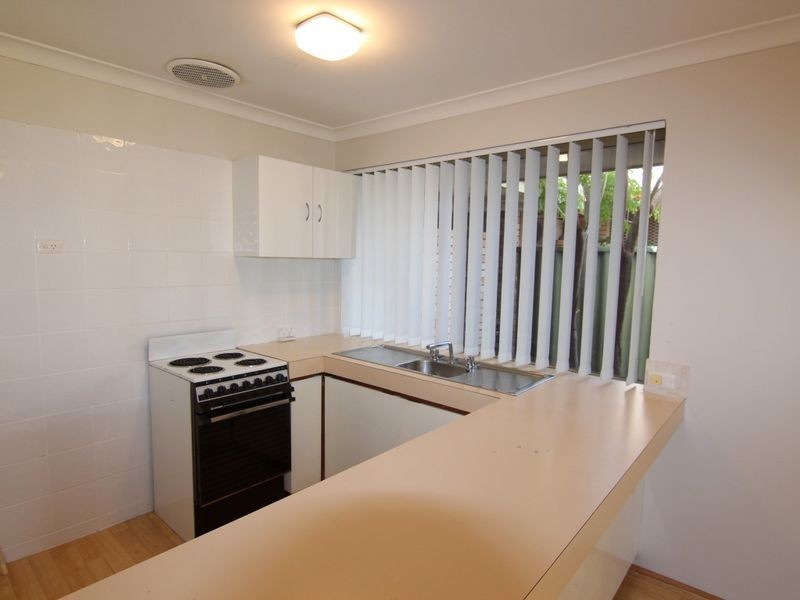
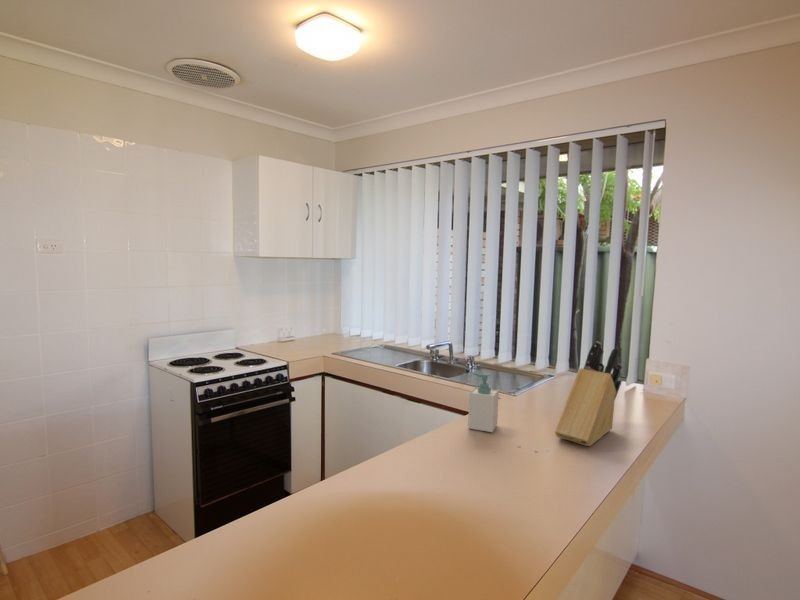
+ knife block [554,340,623,447]
+ soap bottle [467,372,500,433]
